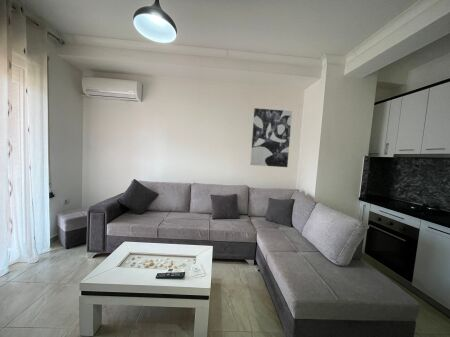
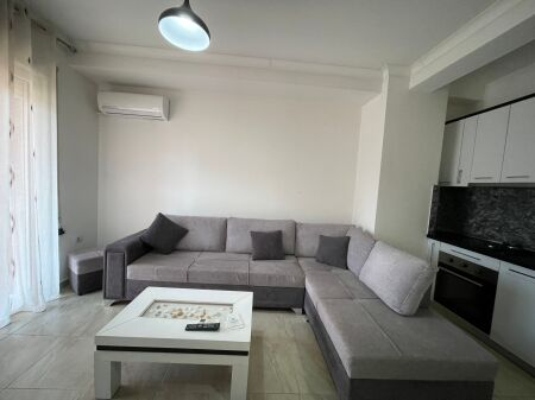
- wall art [249,107,293,168]
